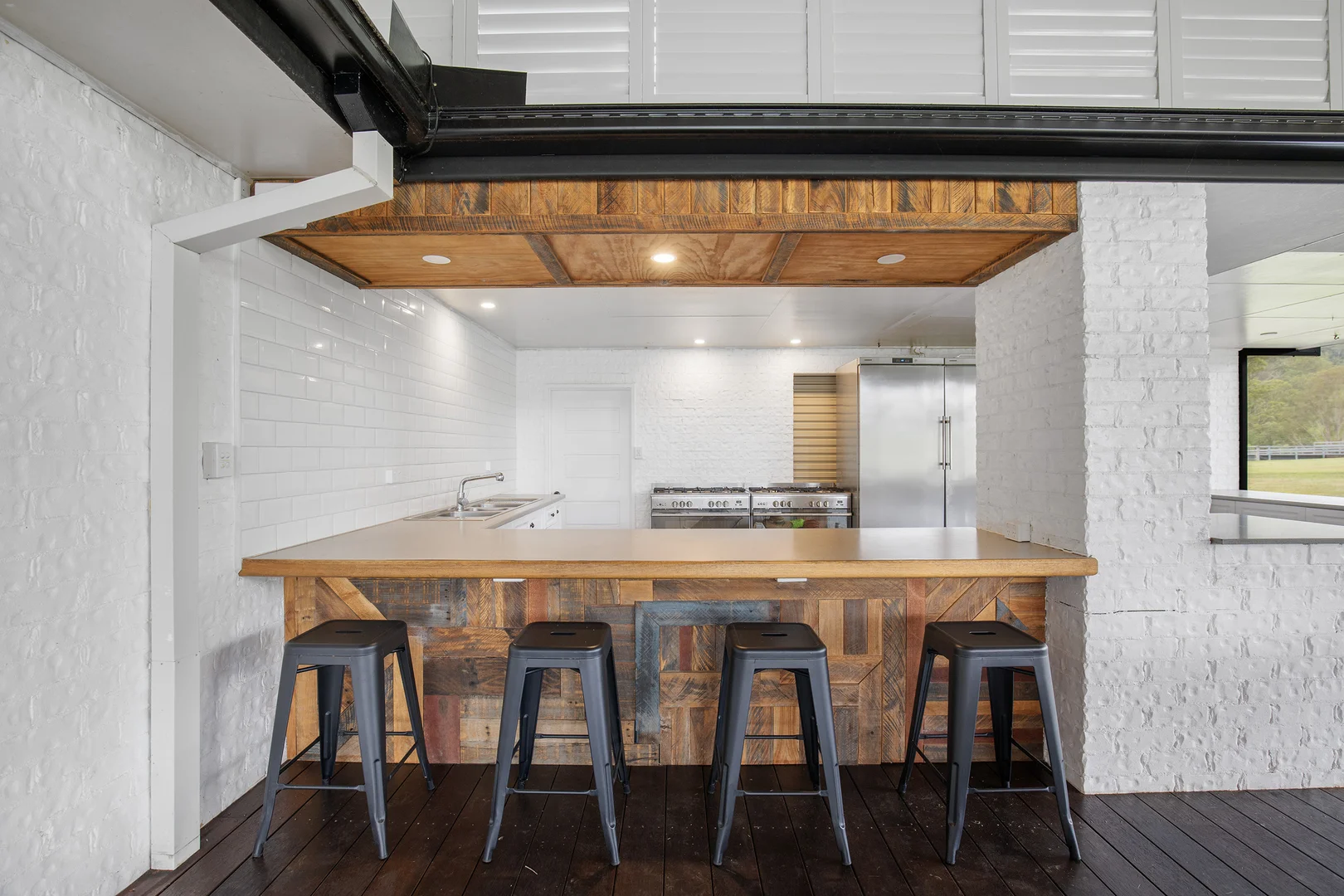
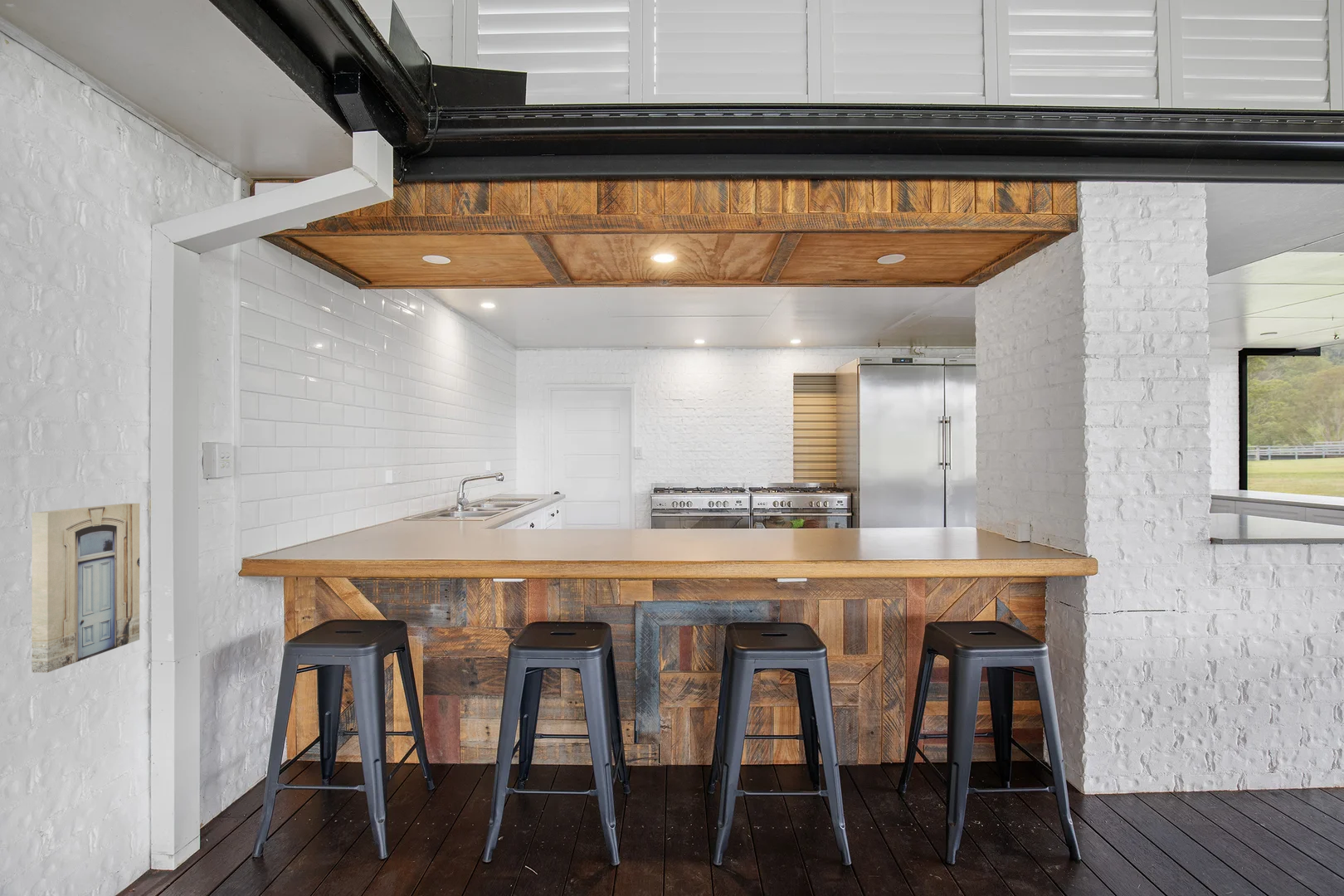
+ wall art [31,503,140,674]
